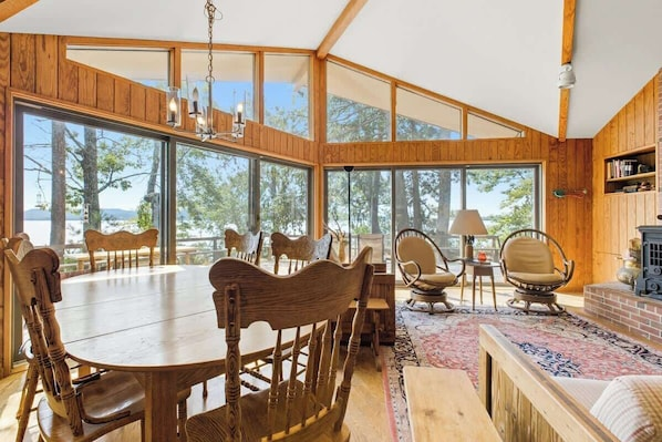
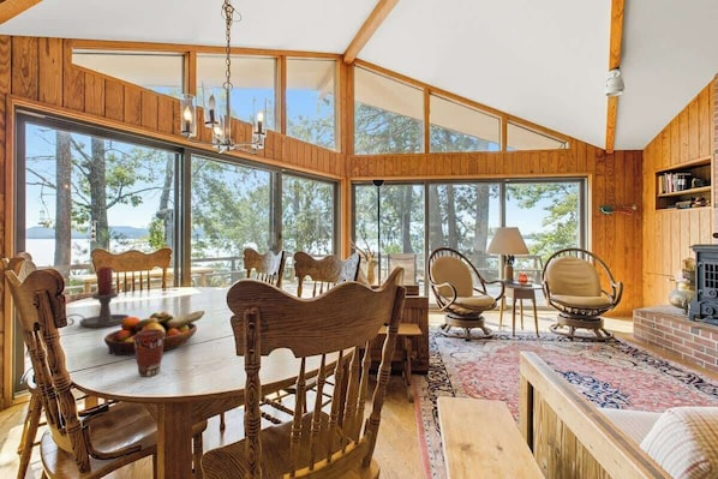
+ candle holder [66,265,131,329]
+ fruit bowl [103,310,205,357]
+ coffee cup [132,329,166,378]
